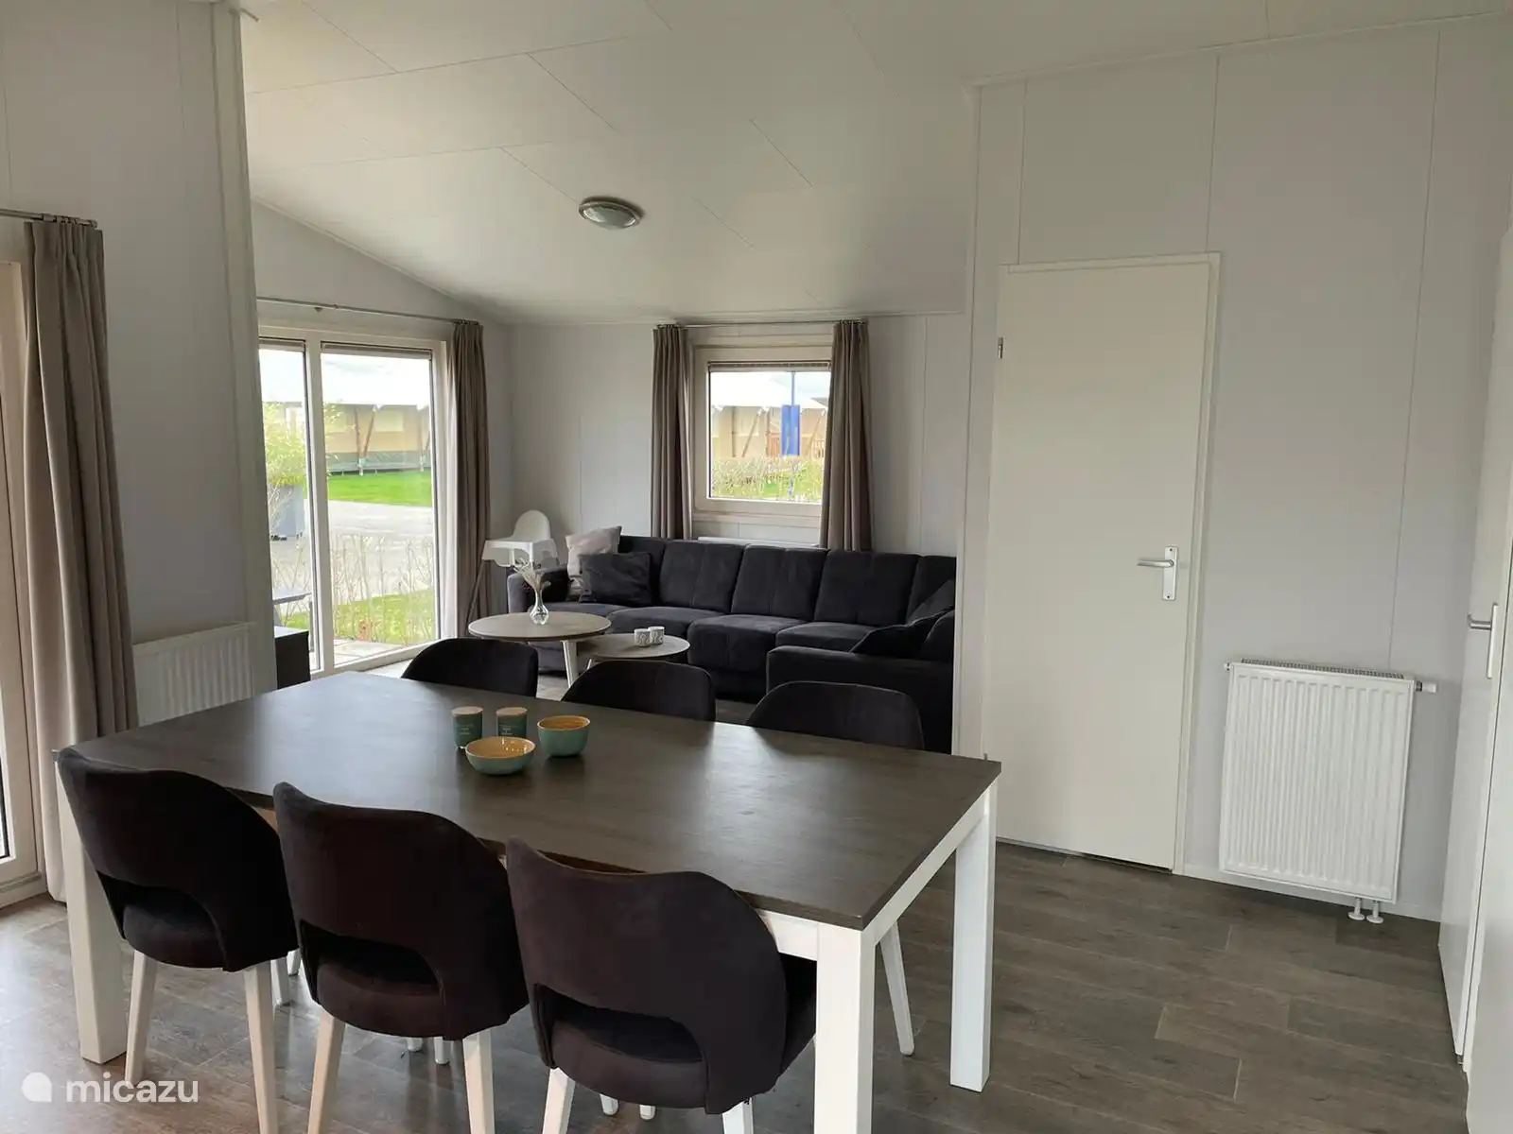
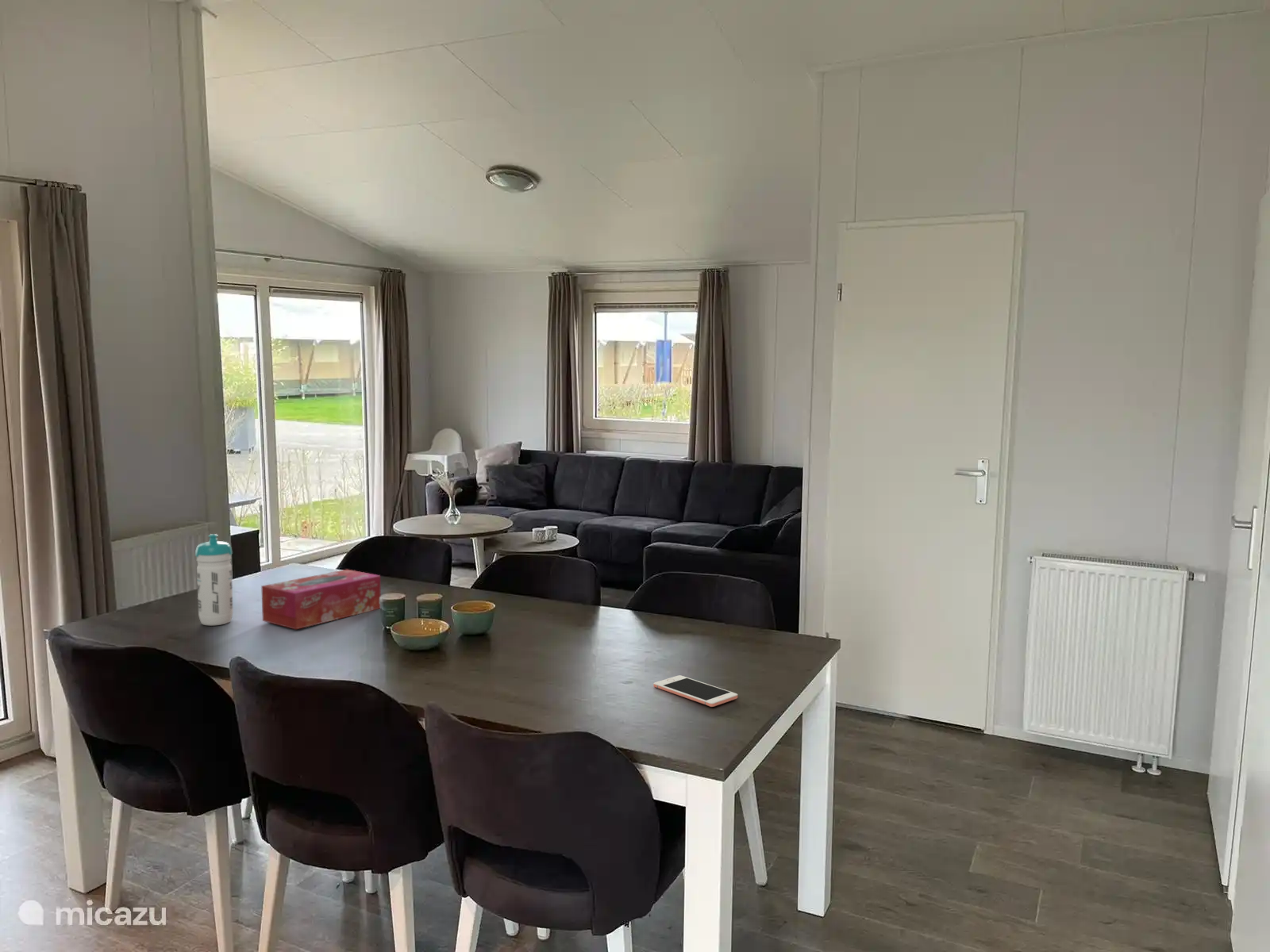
+ tissue box [260,569,382,630]
+ cell phone [652,674,738,708]
+ water bottle [194,533,233,626]
